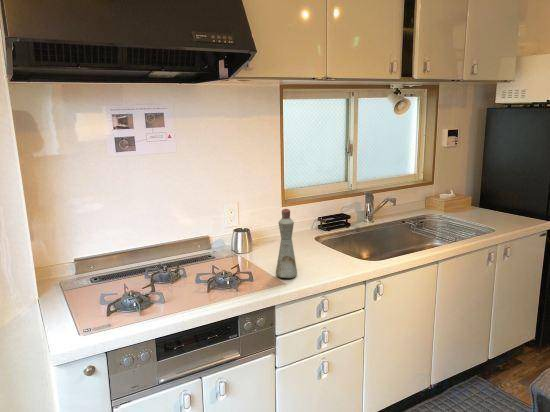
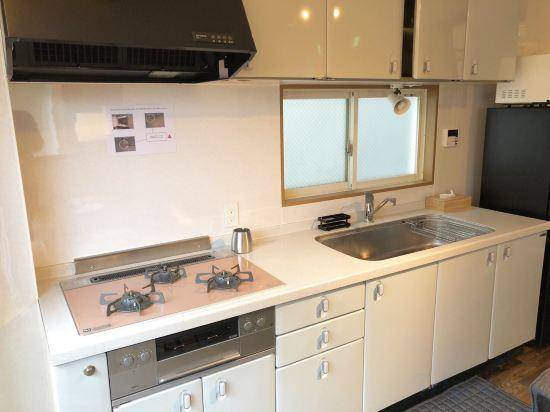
- bottle [275,208,298,279]
